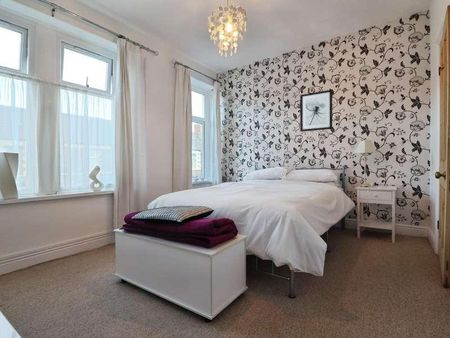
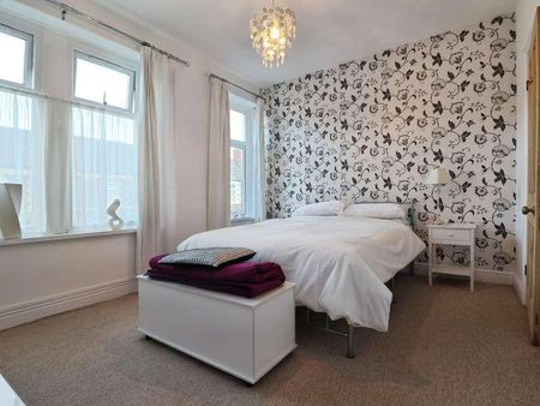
- wall art [299,89,333,133]
